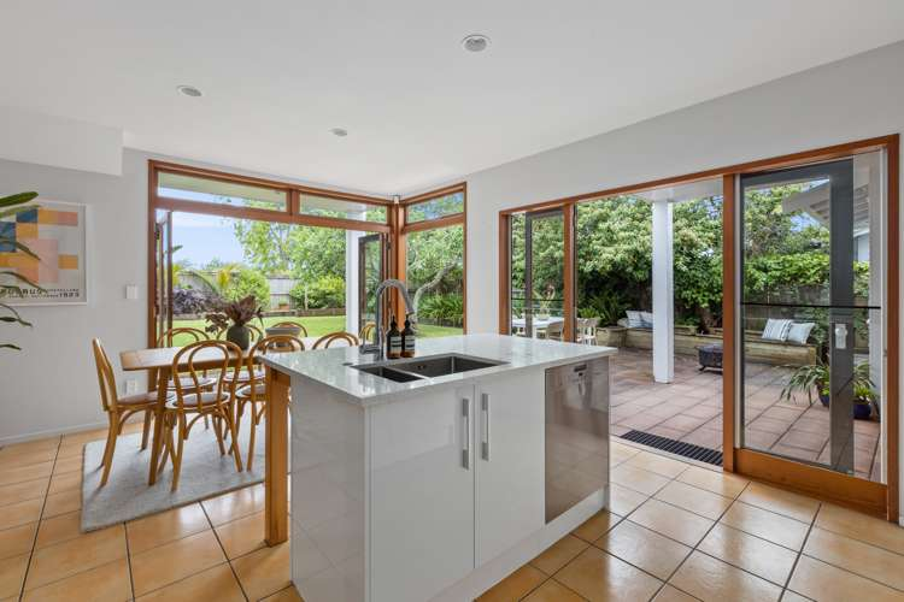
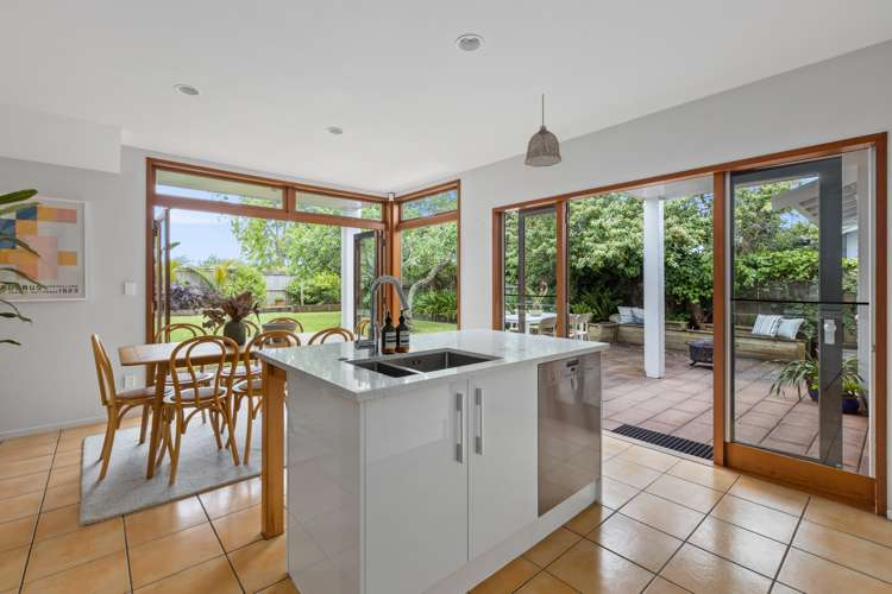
+ pendant lamp [523,93,563,168]
